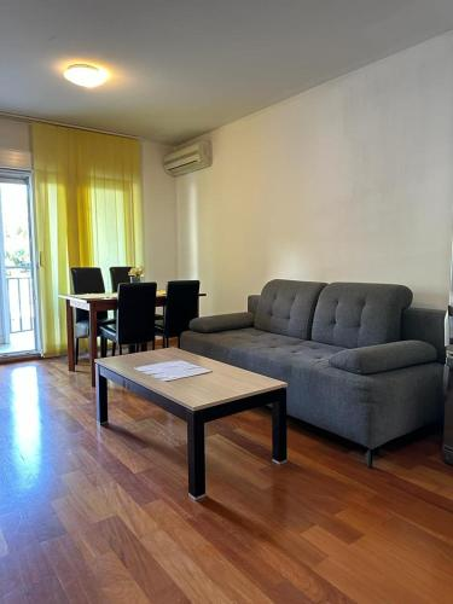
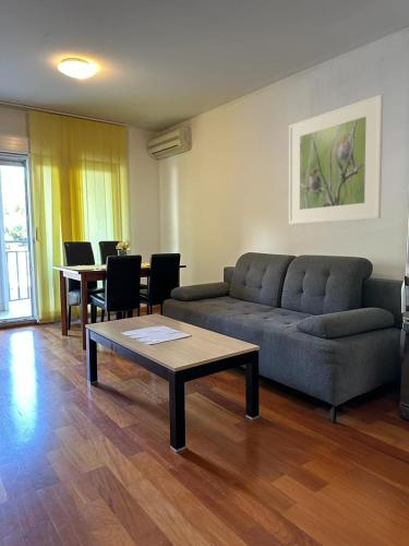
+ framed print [288,93,384,225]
